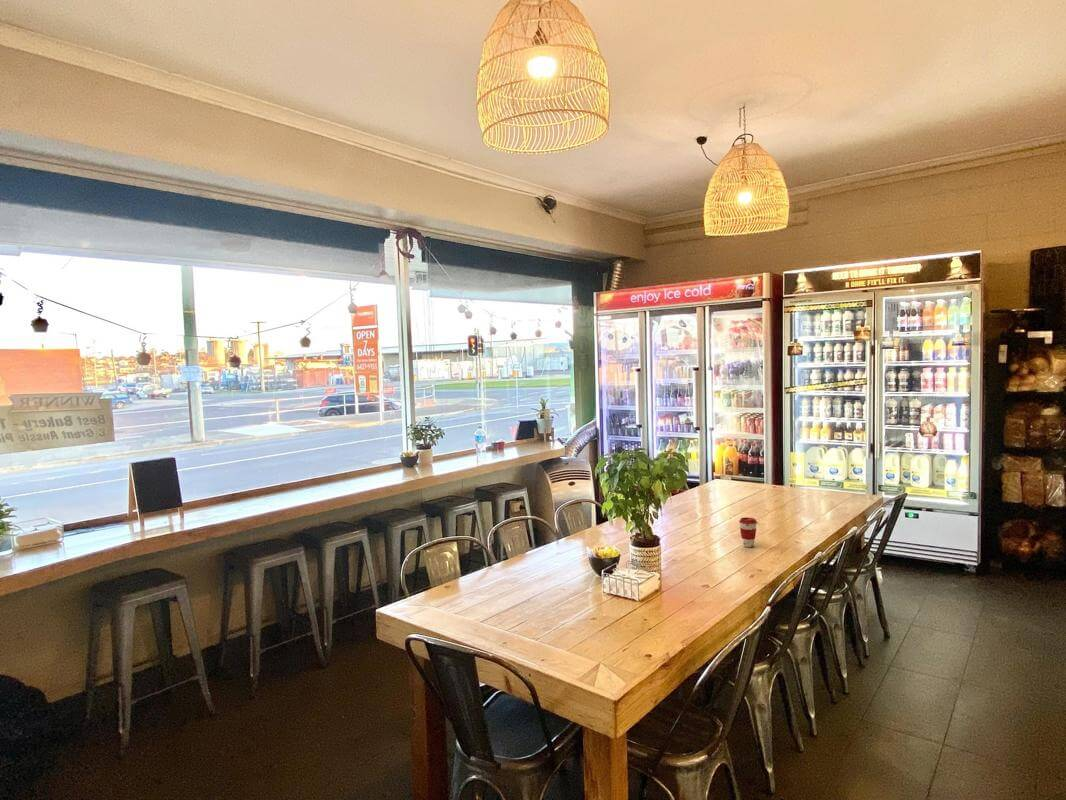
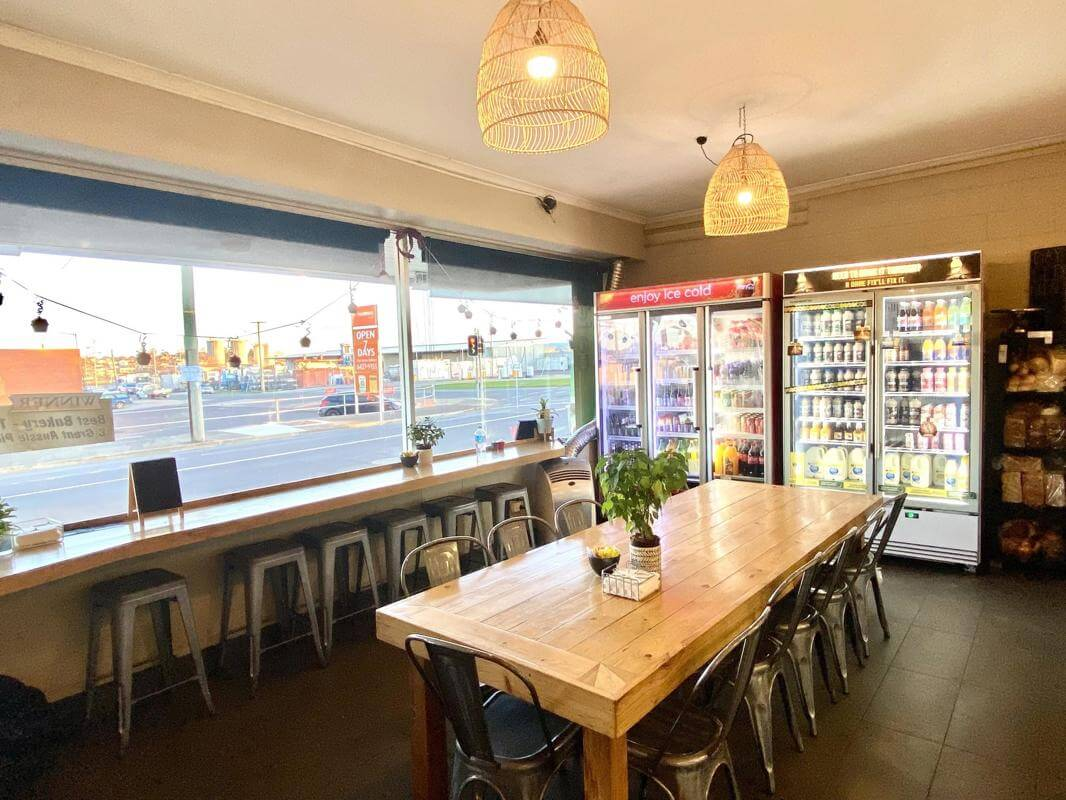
- coffee cup [738,516,758,548]
